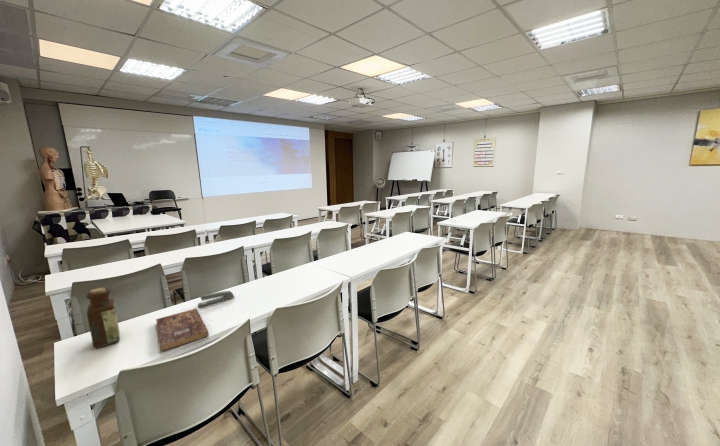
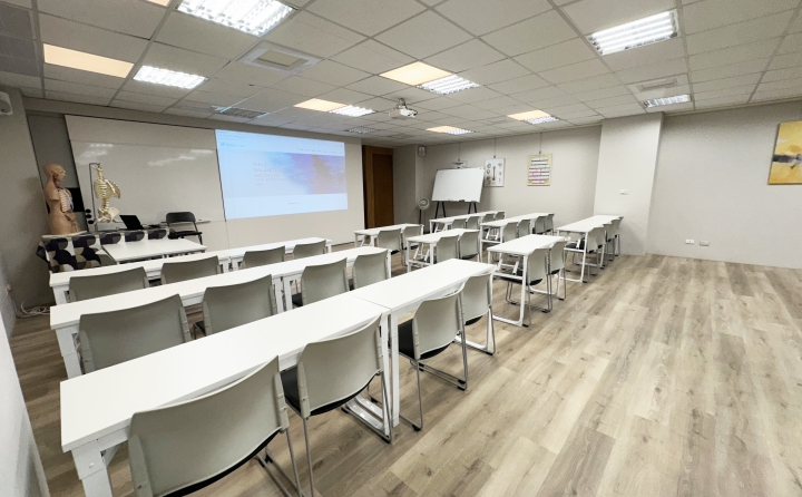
- stapler [197,290,235,308]
- bible [155,307,210,352]
- bottle [85,287,121,349]
